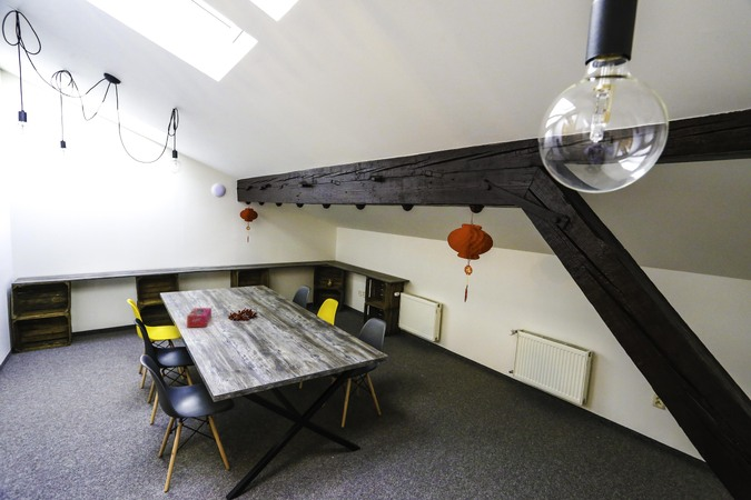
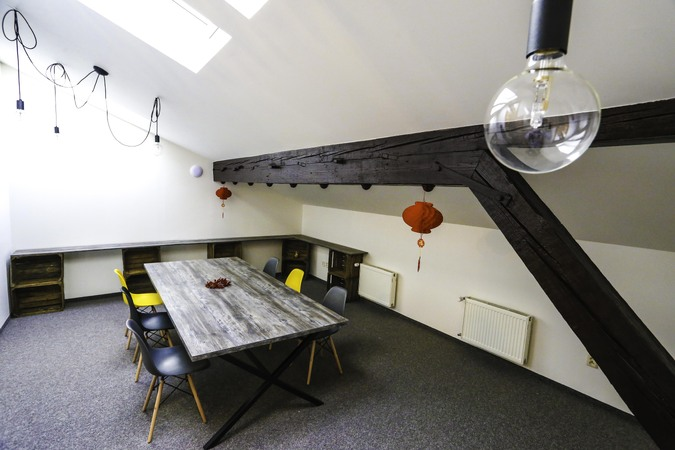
- tissue box [186,307,213,329]
